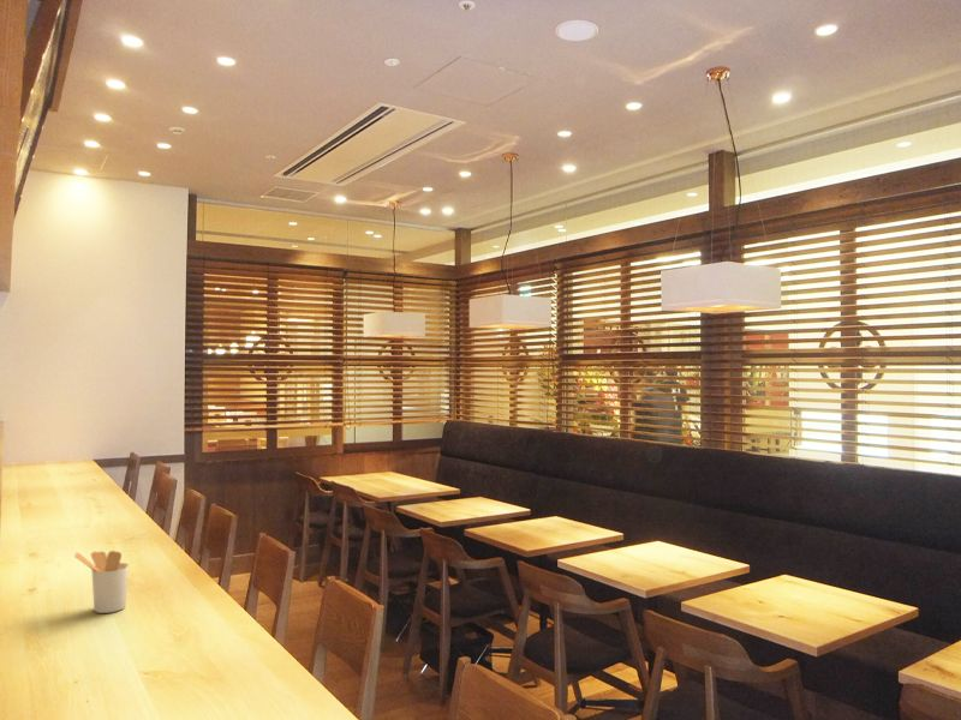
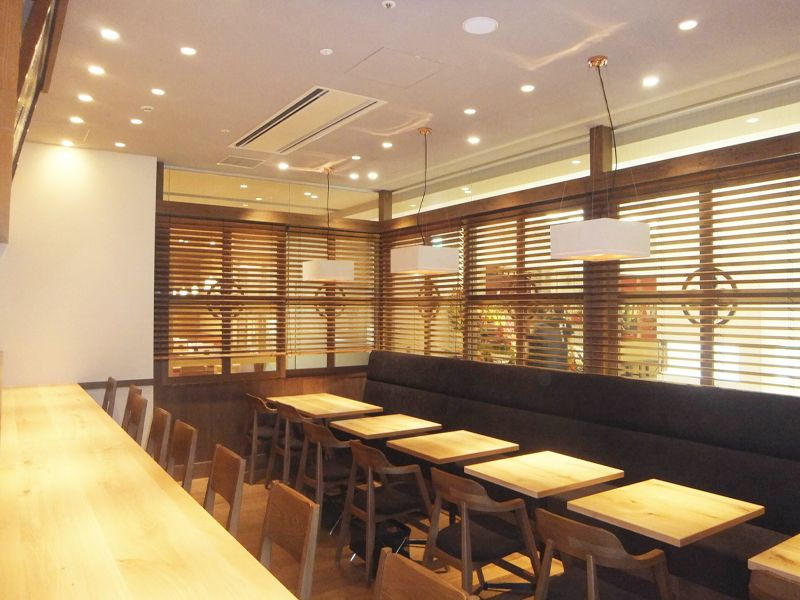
- utensil holder [73,550,130,614]
